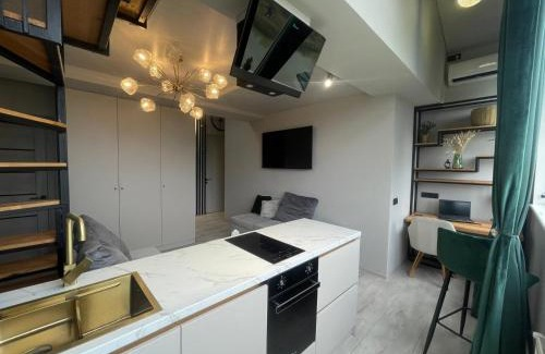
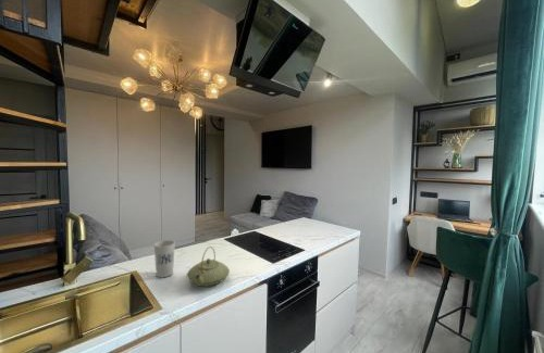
+ teapot [186,245,231,288]
+ cup [153,239,176,278]
